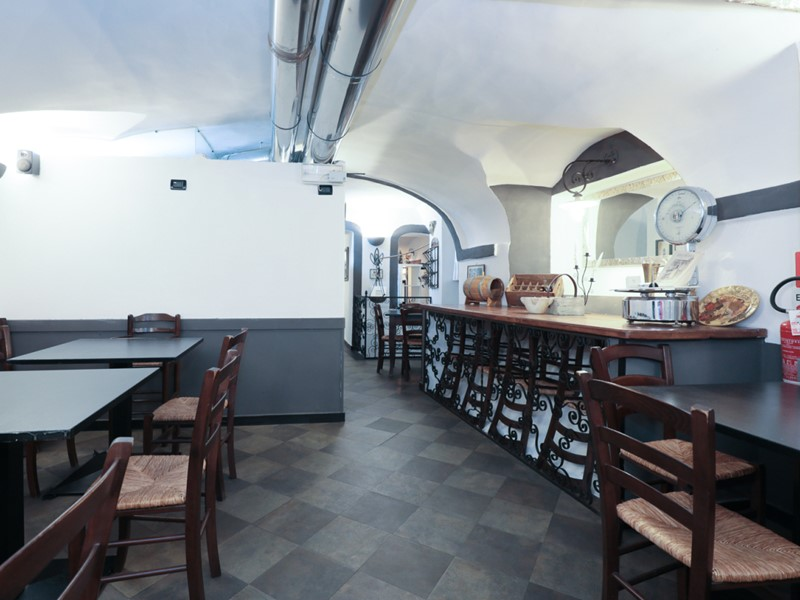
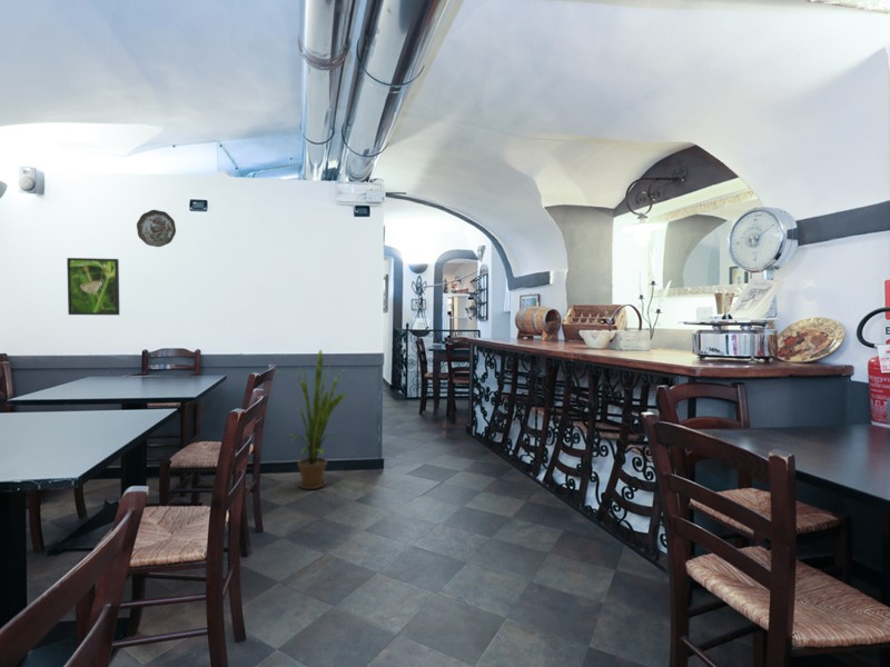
+ decorative plate [136,209,177,248]
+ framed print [66,257,121,316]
+ house plant [274,348,348,490]
